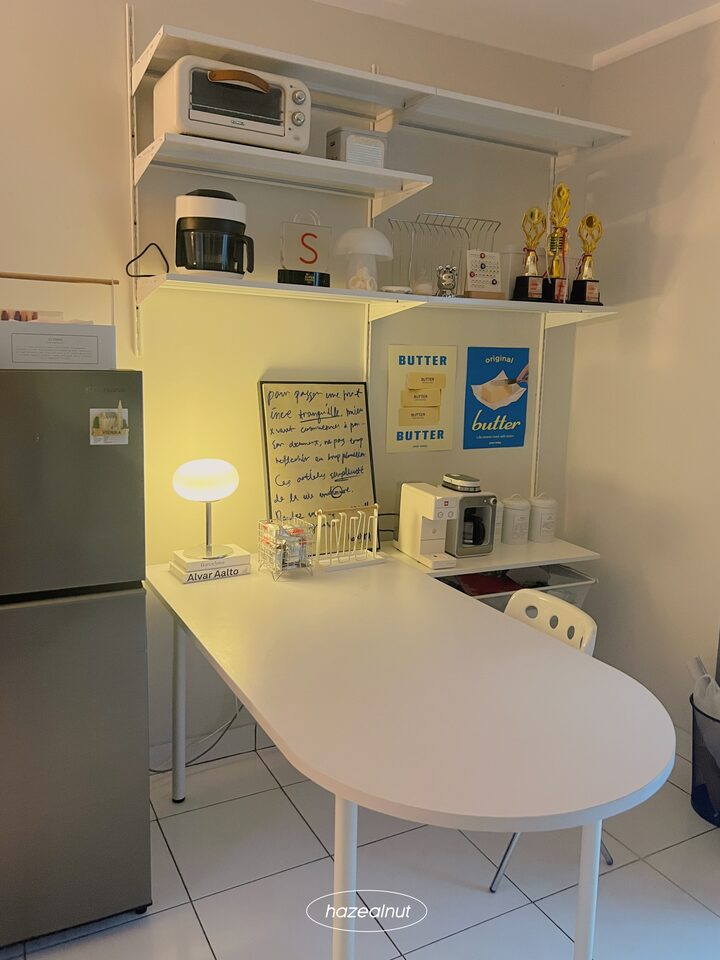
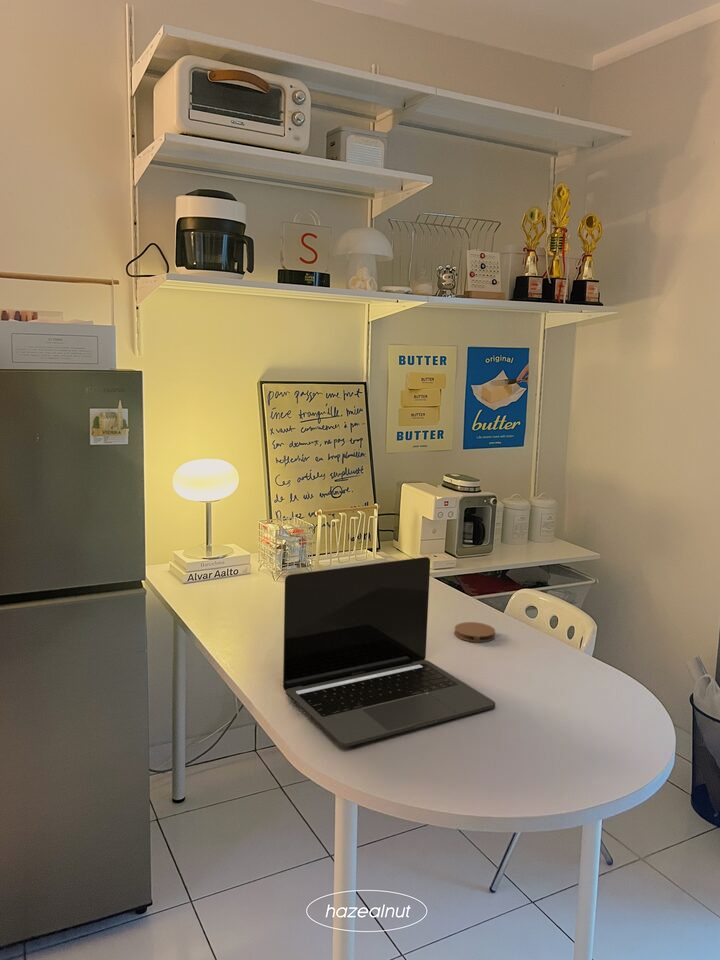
+ laptop [282,556,496,748]
+ coaster [453,621,496,643]
